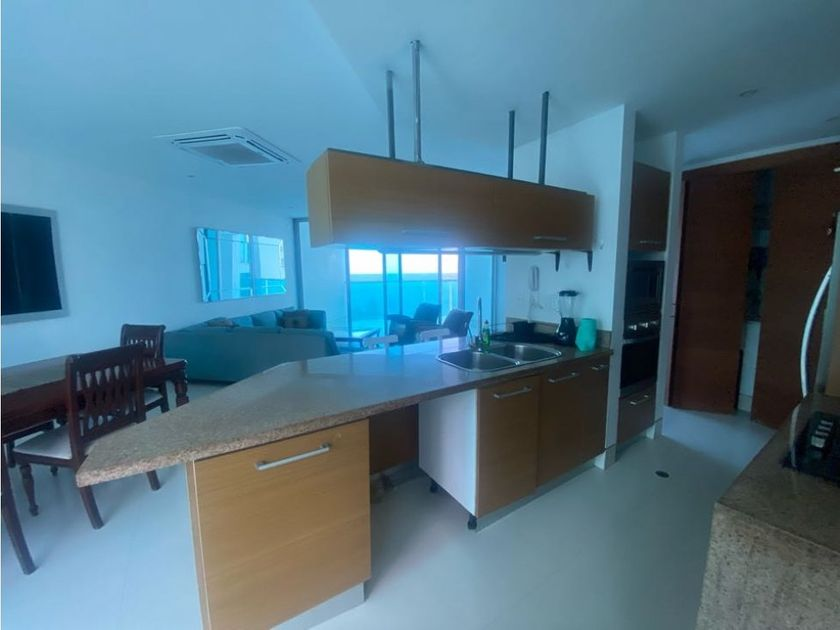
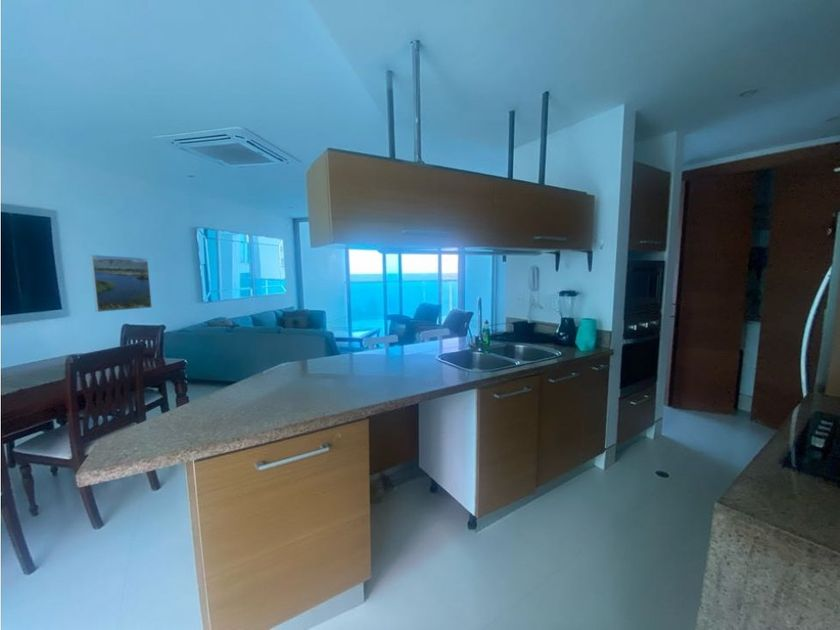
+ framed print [89,254,153,313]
